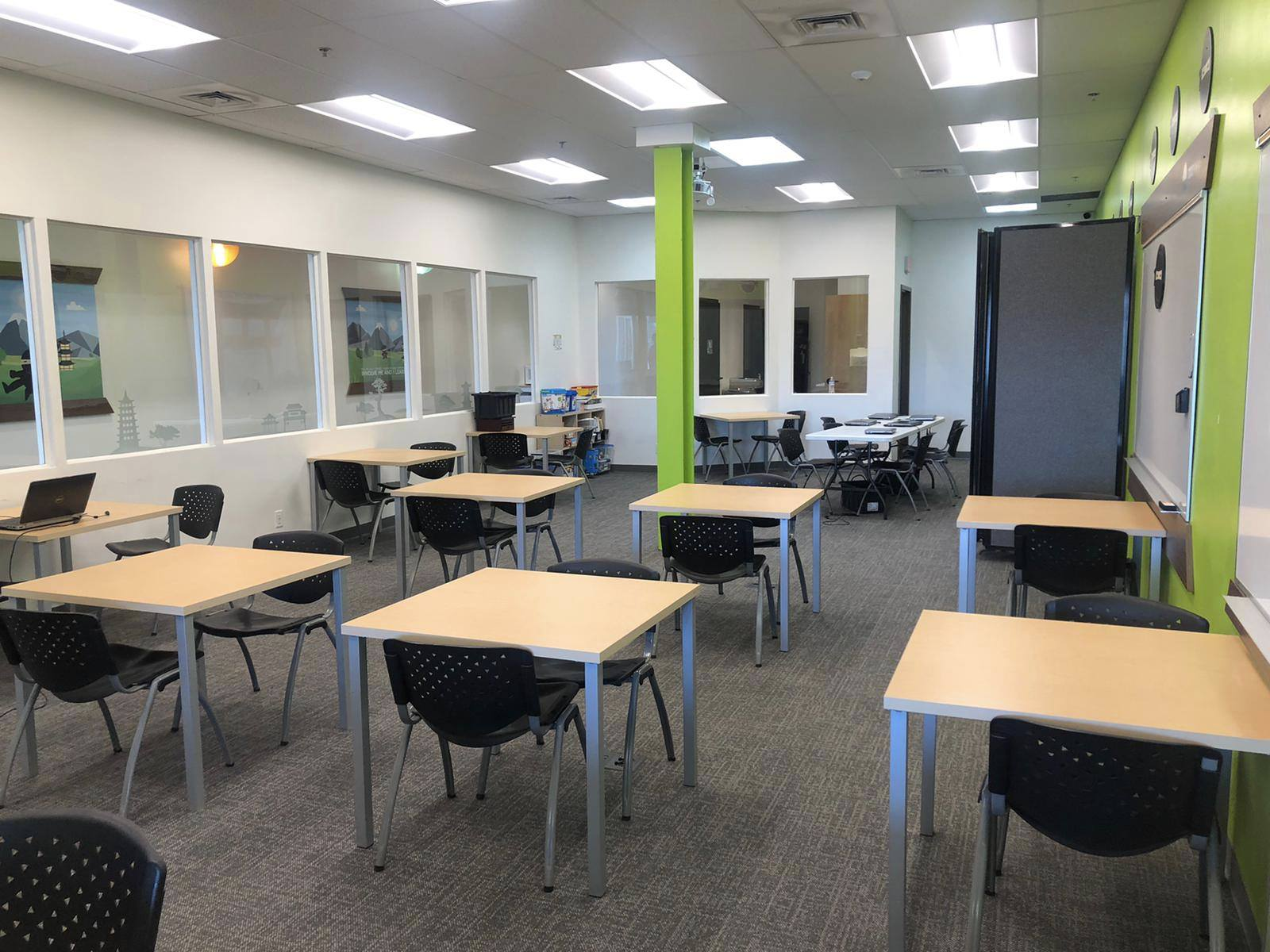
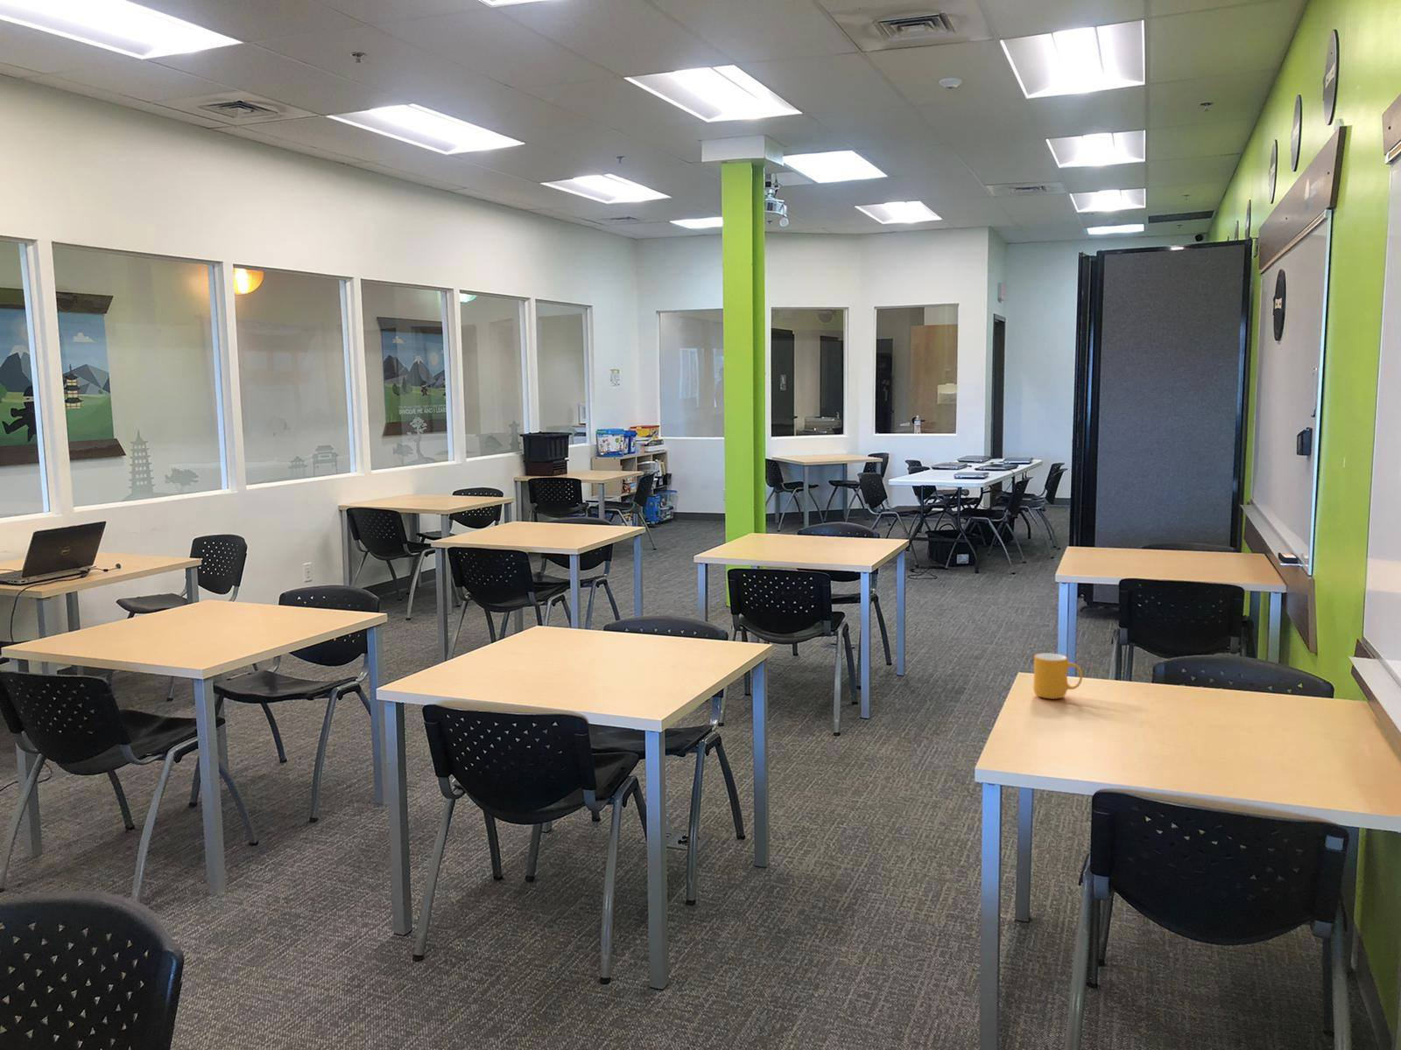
+ mug [1033,652,1083,700]
